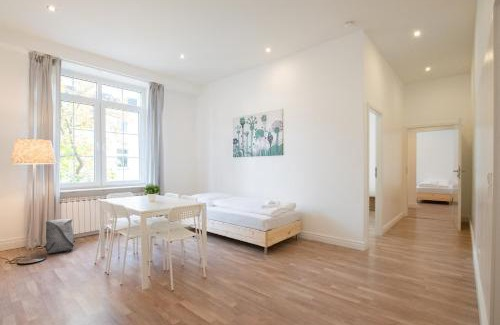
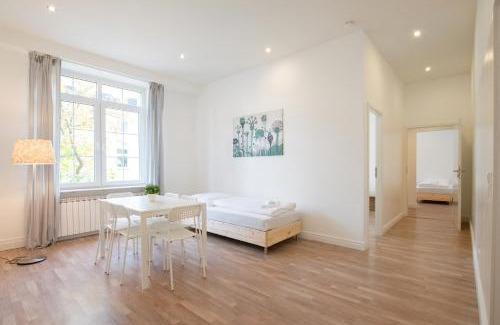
- backpack [43,218,76,254]
